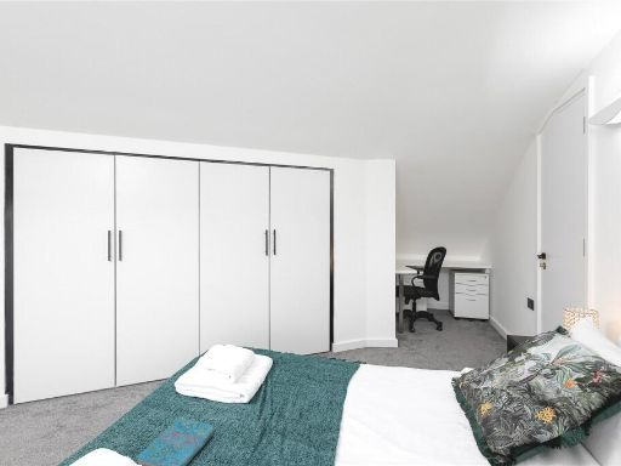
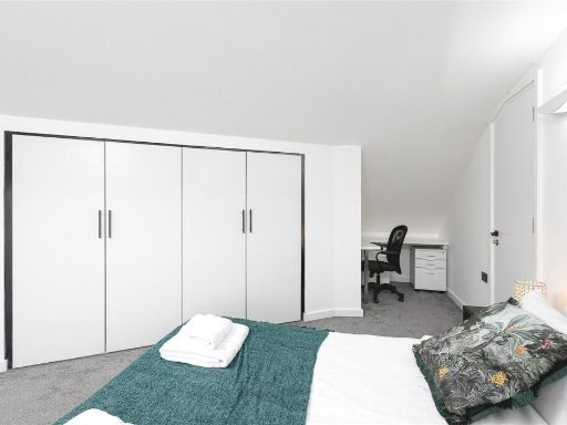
- cover [136,416,216,466]
